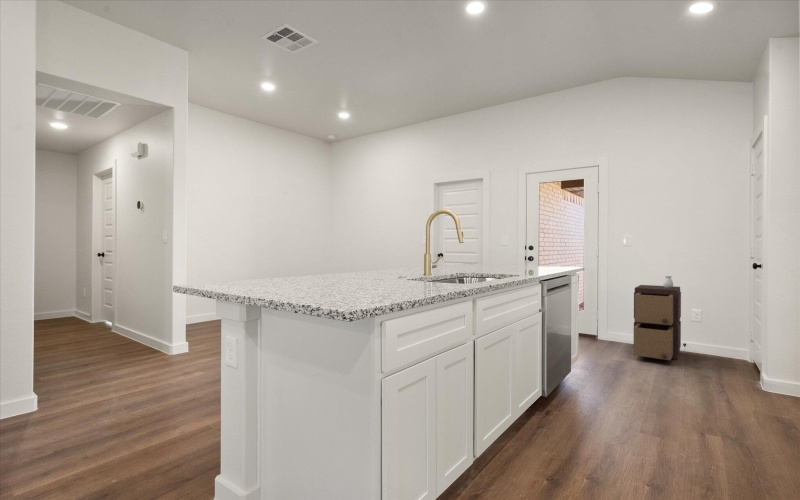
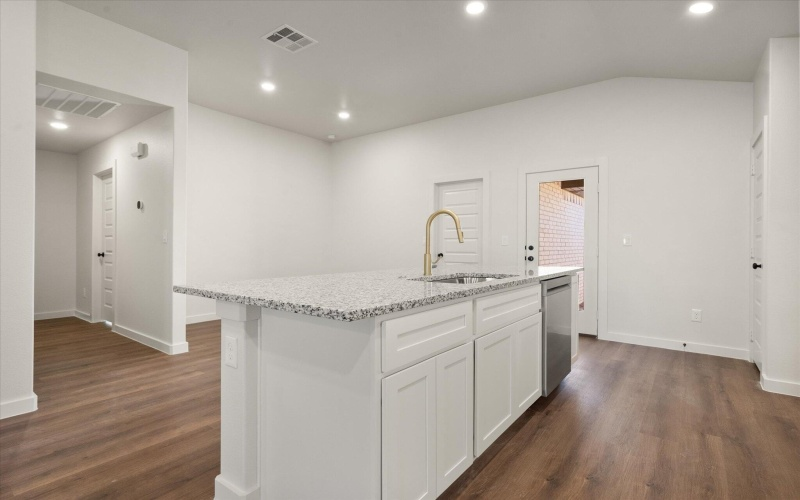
- storage cabinet [633,275,682,361]
